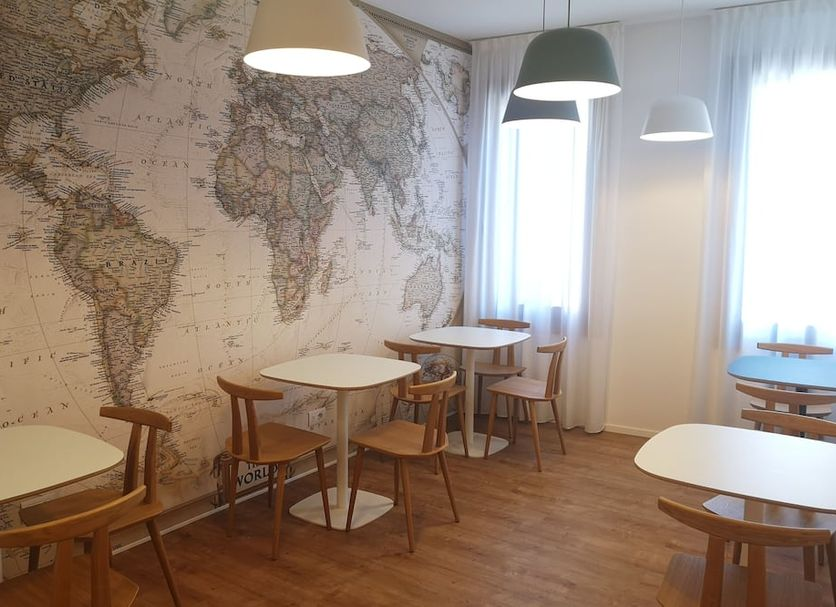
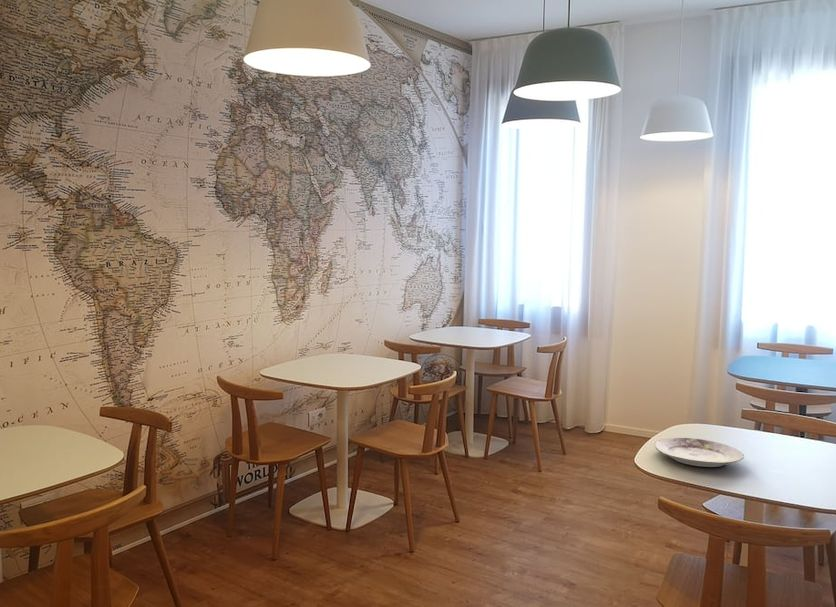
+ plate [653,437,745,468]
